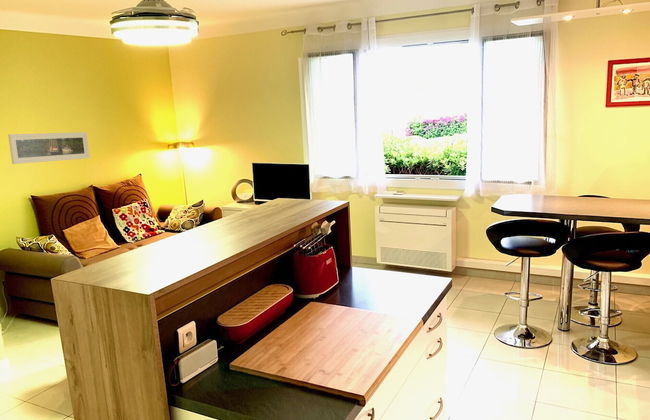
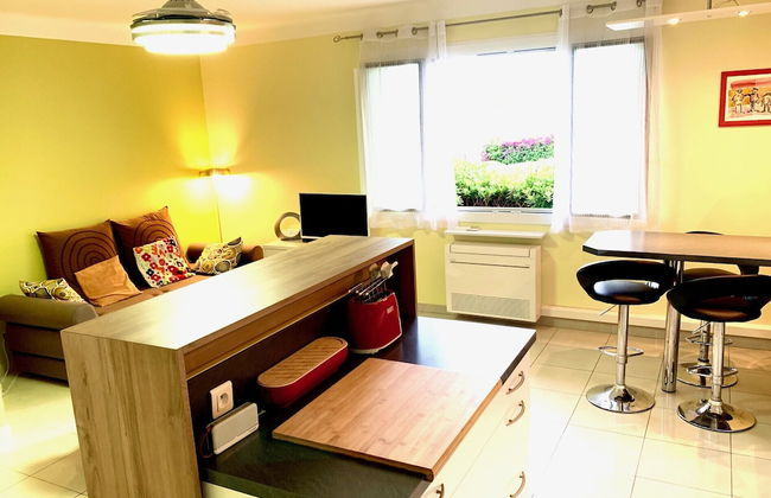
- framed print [7,131,91,165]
